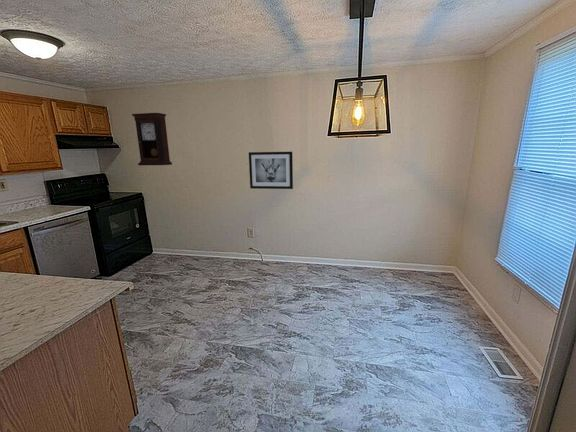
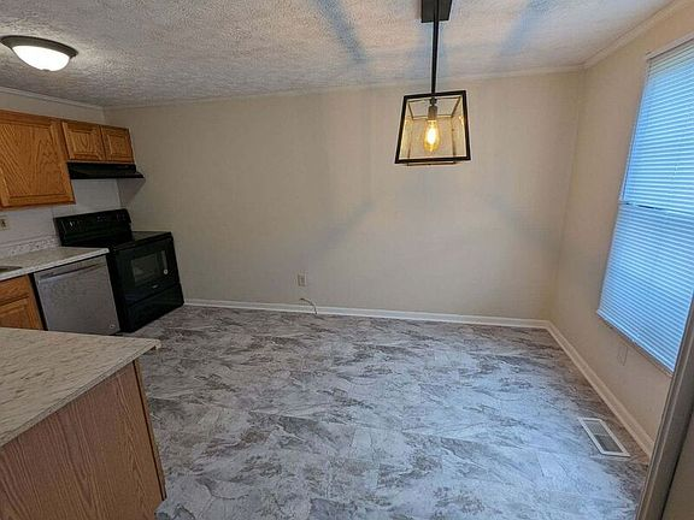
- wall art [248,151,294,190]
- pendulum clock [131,112,173,166]
